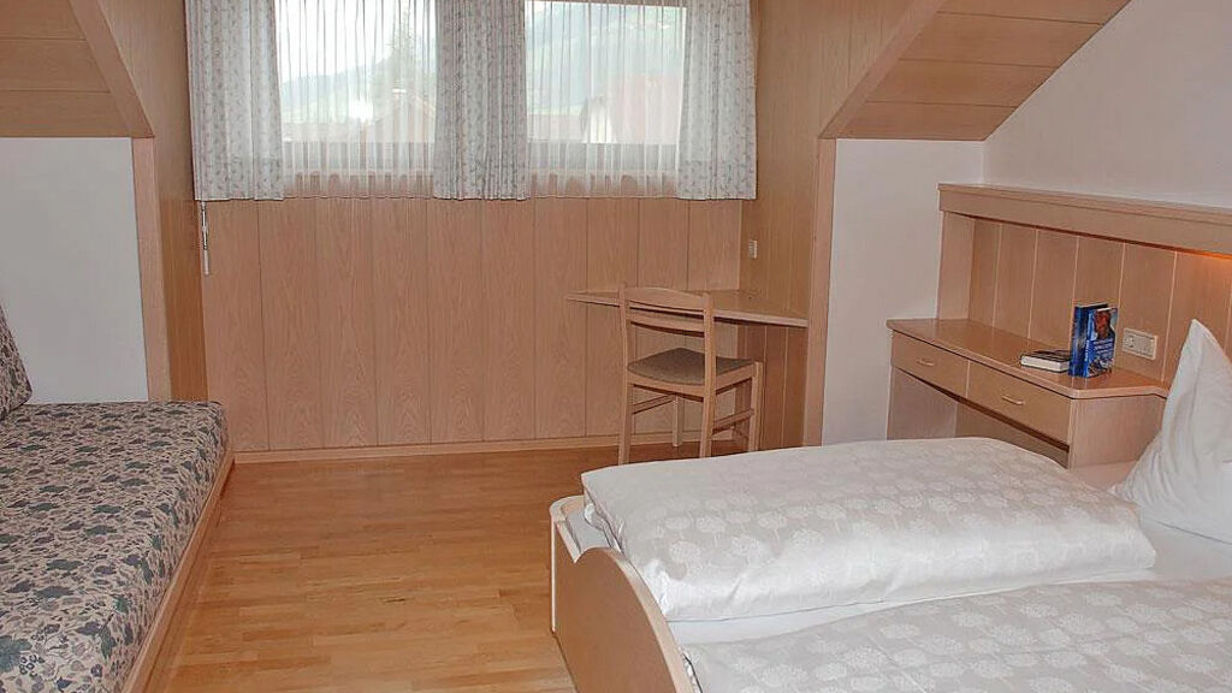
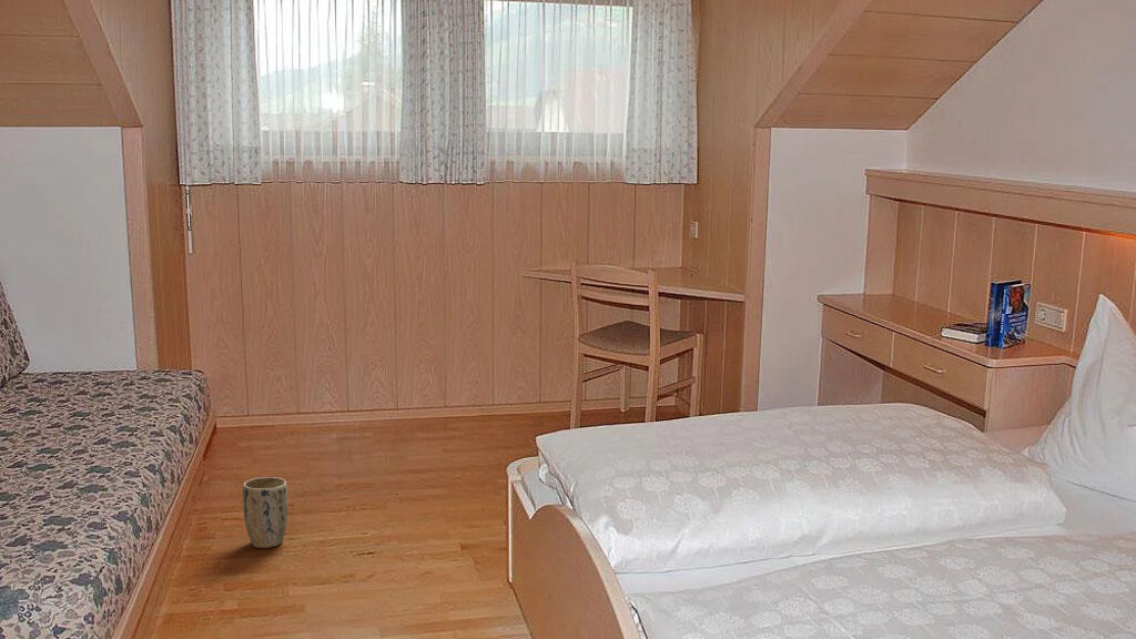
+ plant pot [242,476,288,549]
